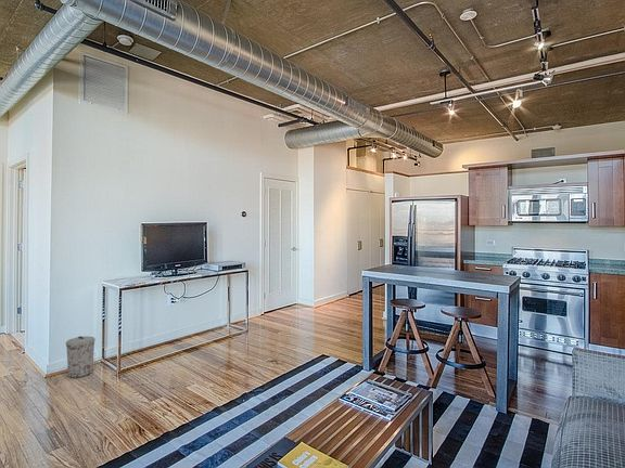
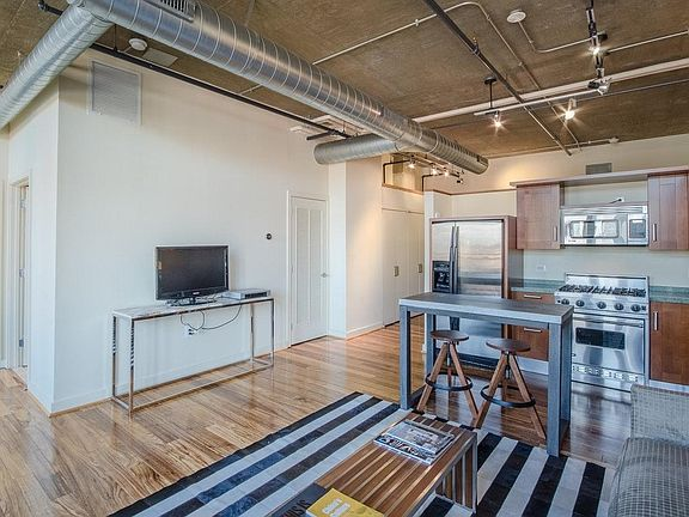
- trash can [65,335,97,378]
